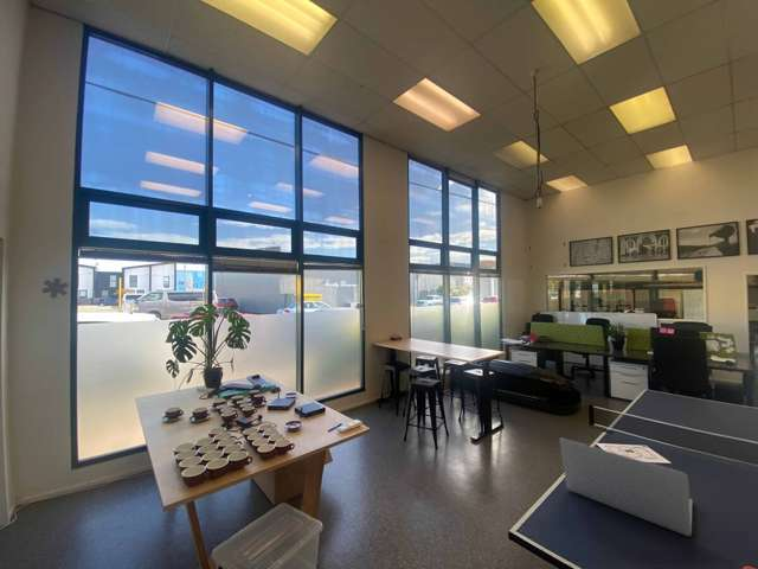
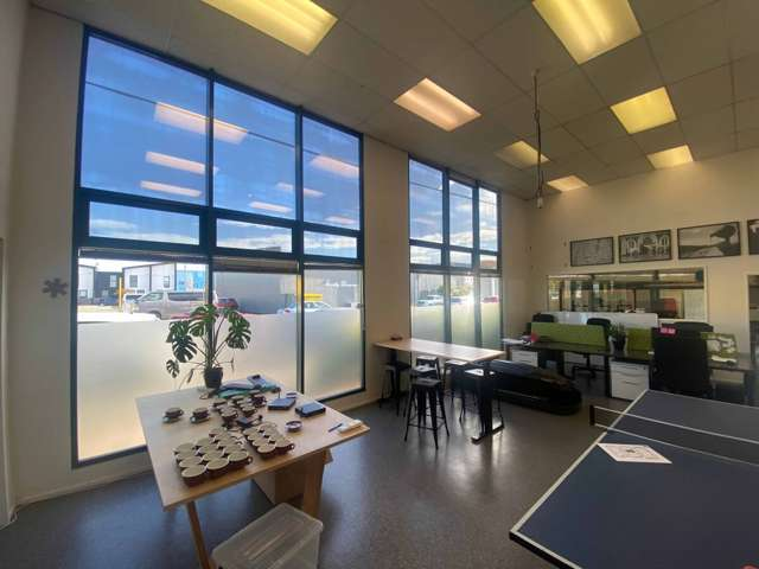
- laptop [558,437,693,537]
